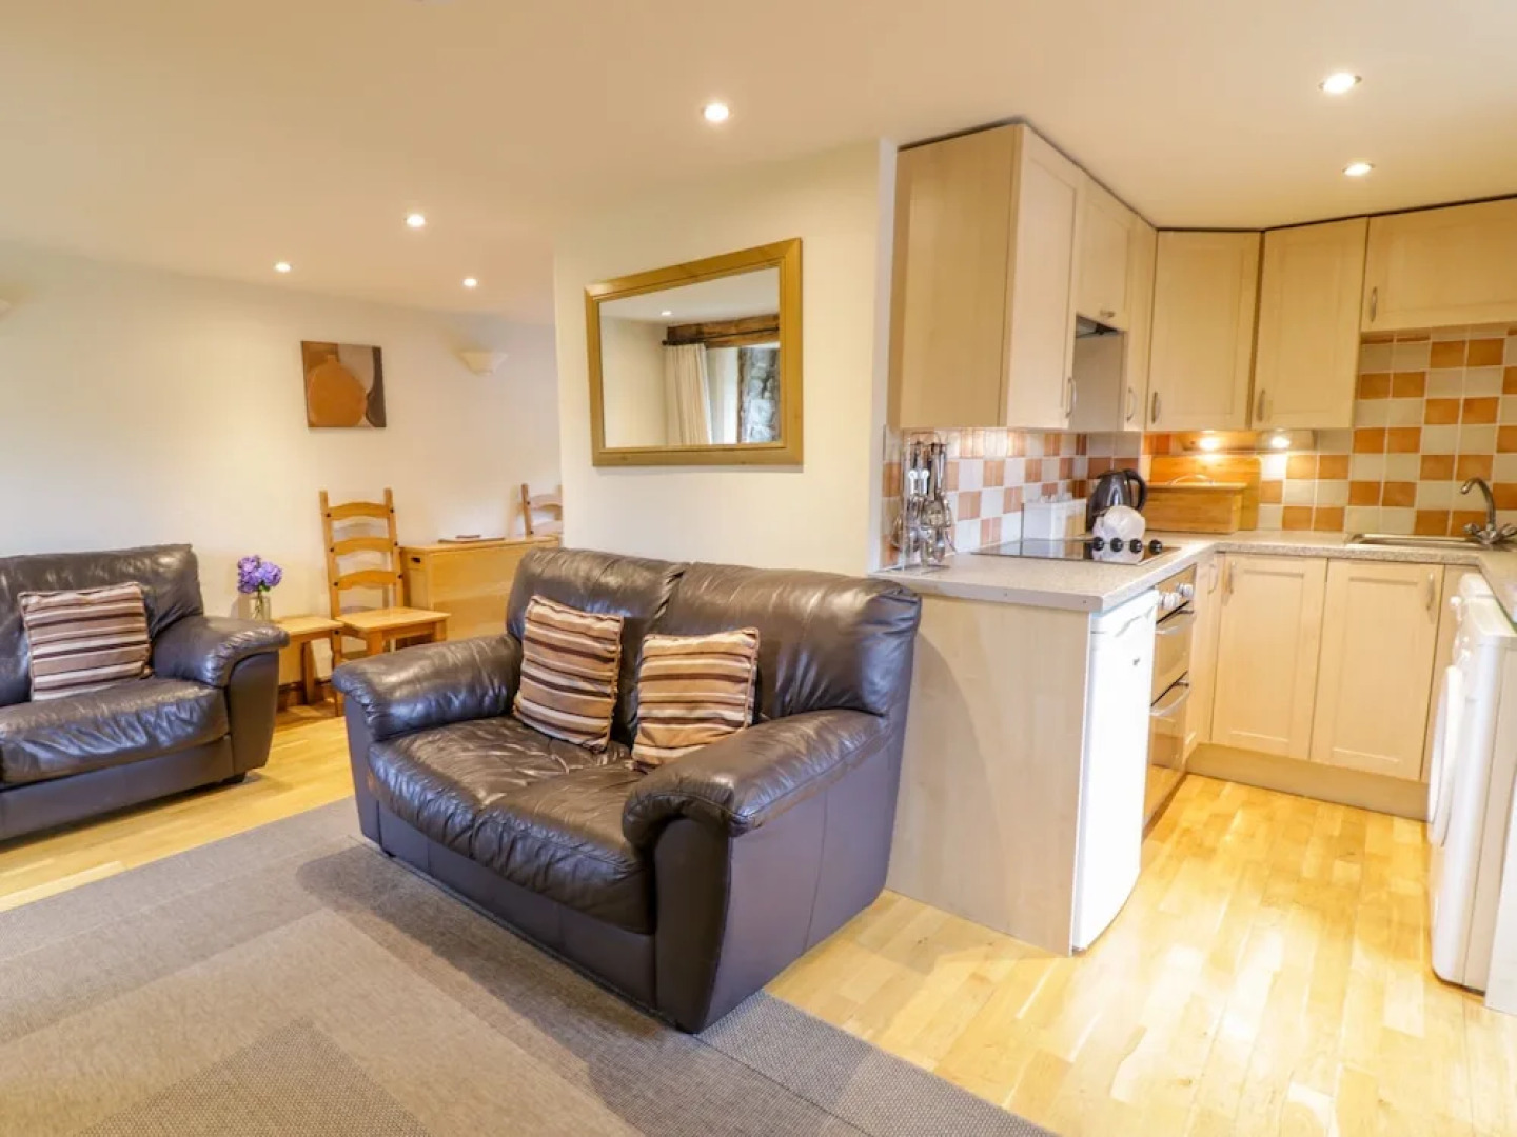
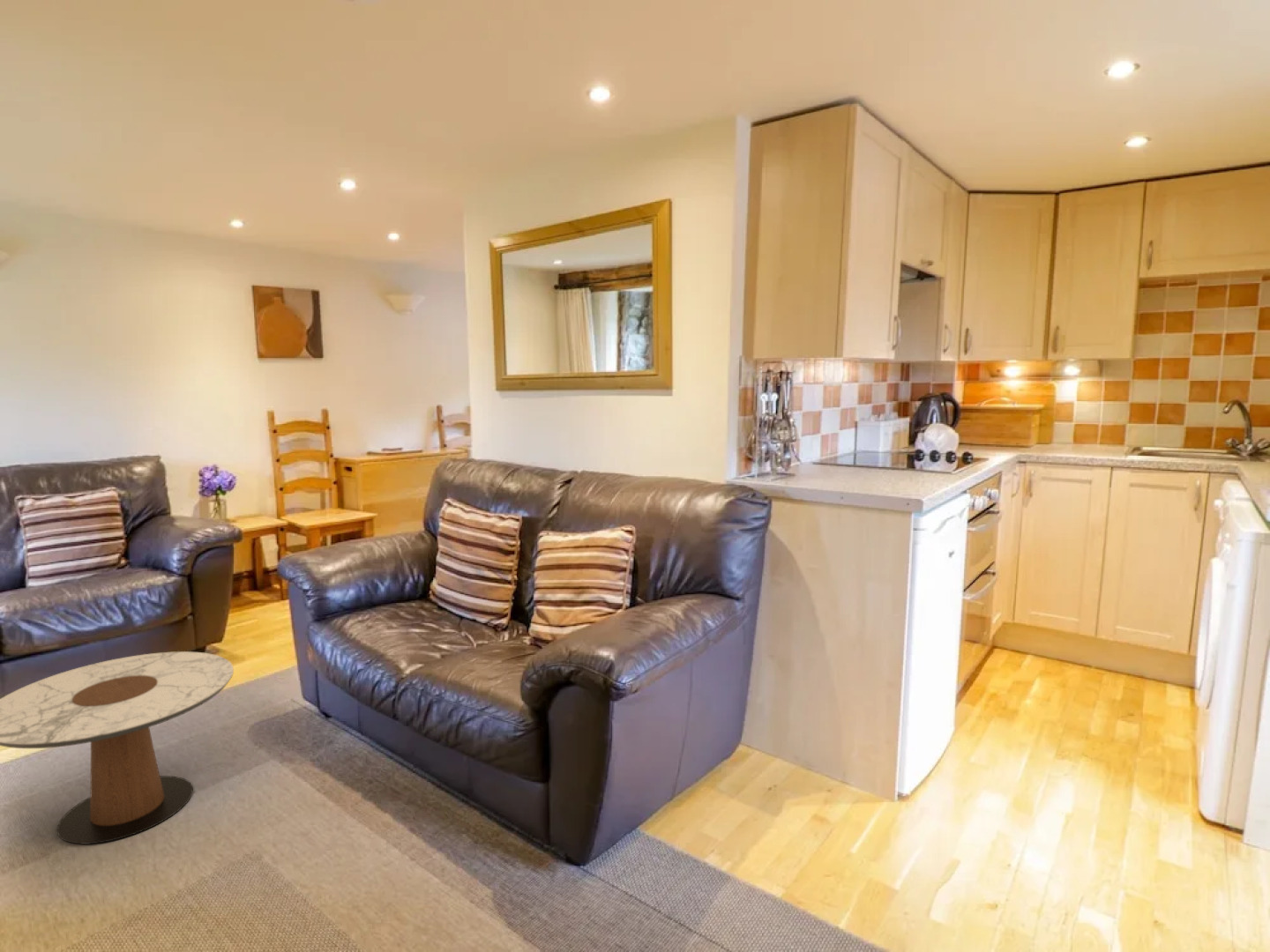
+ side table [0,651,235,845]
